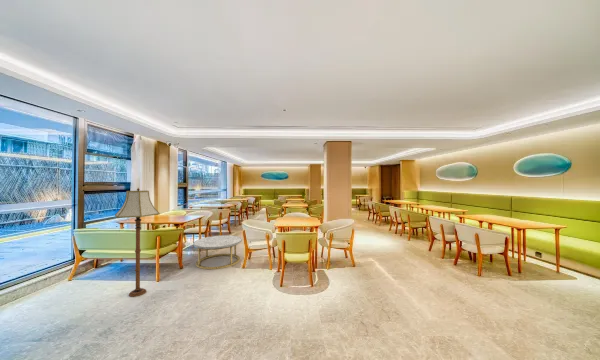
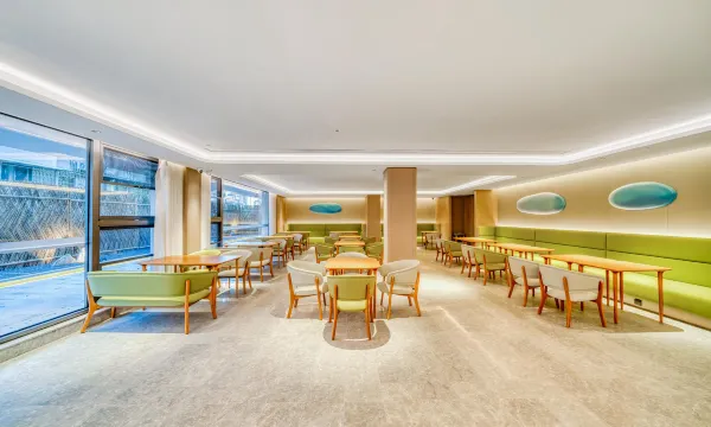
- coffee table [193,235,243,270]
- floor lamp [114,187,161,298]
